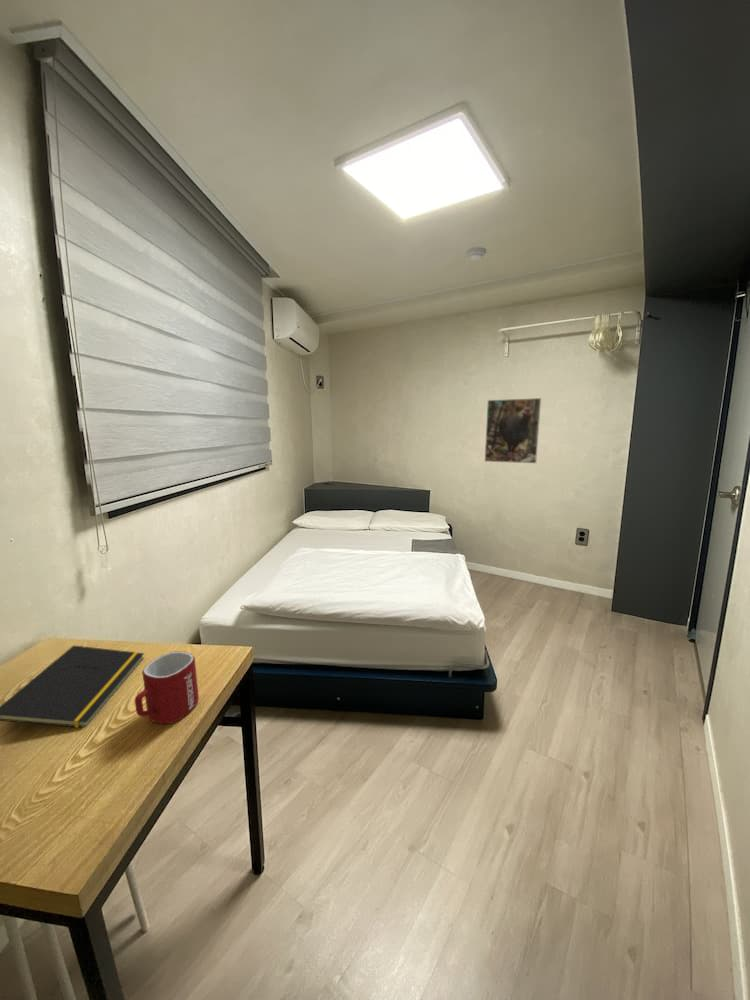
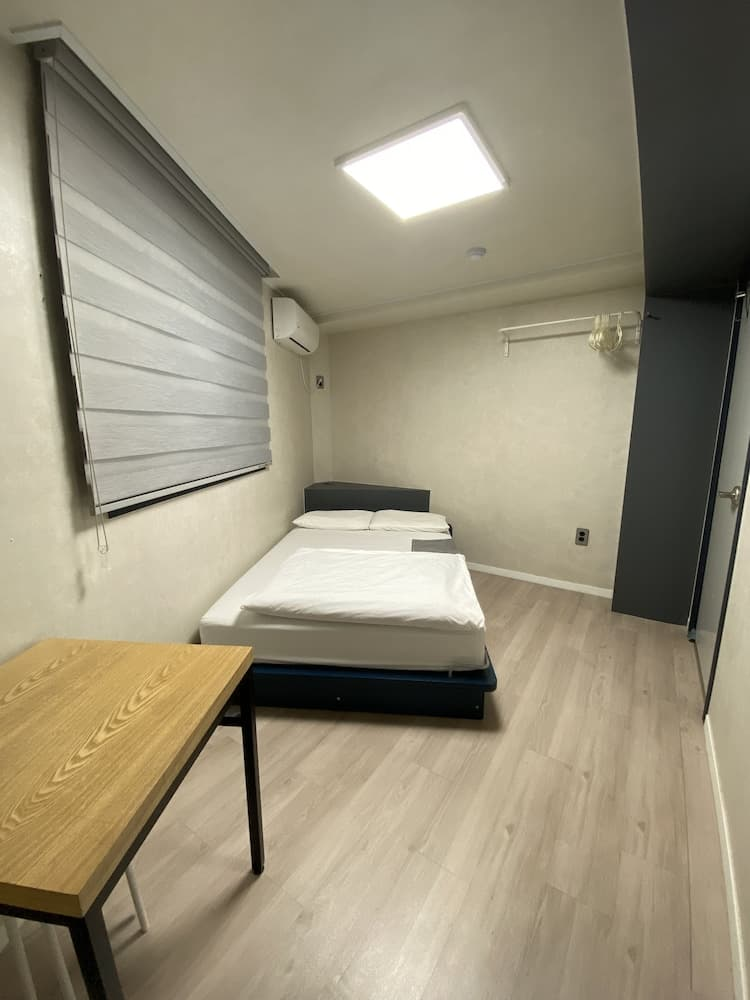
- notepad [0,645,145,729]
- mug [134,650,200,725]
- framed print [484,397,542,464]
